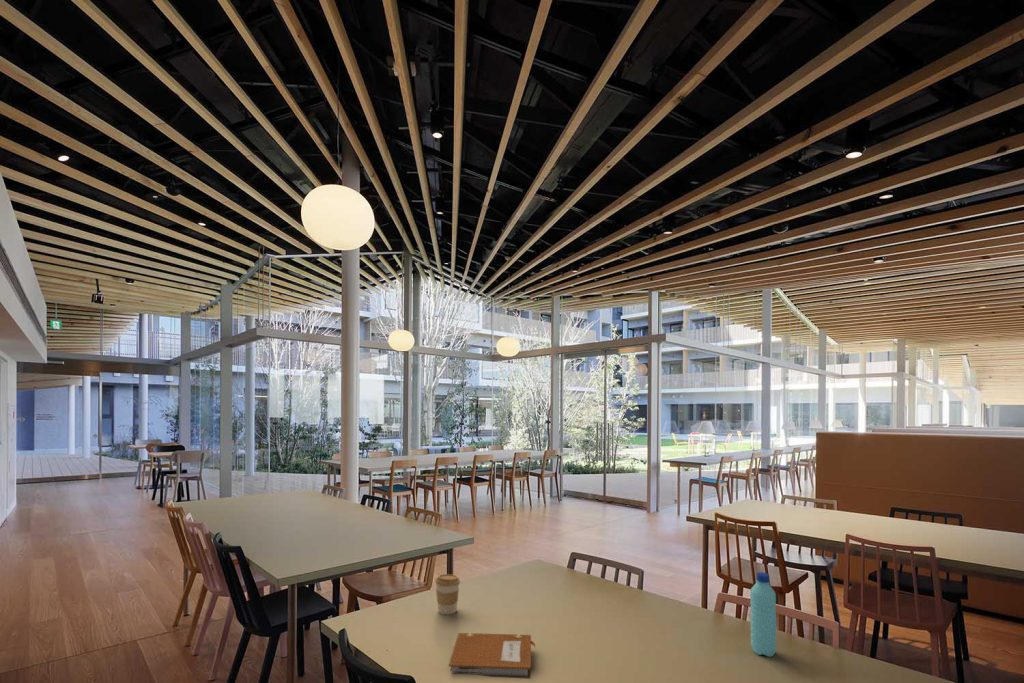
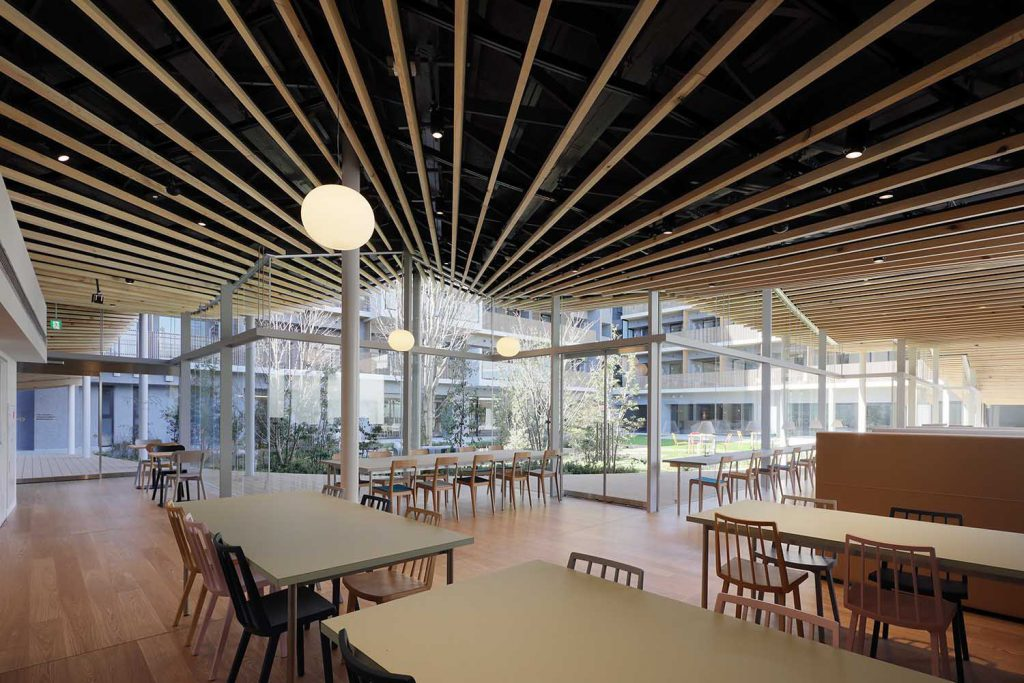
- water bottle [750,571,777,658]
- notebook [448,632,536,680]
- coffee cup [434,573,461,615]
